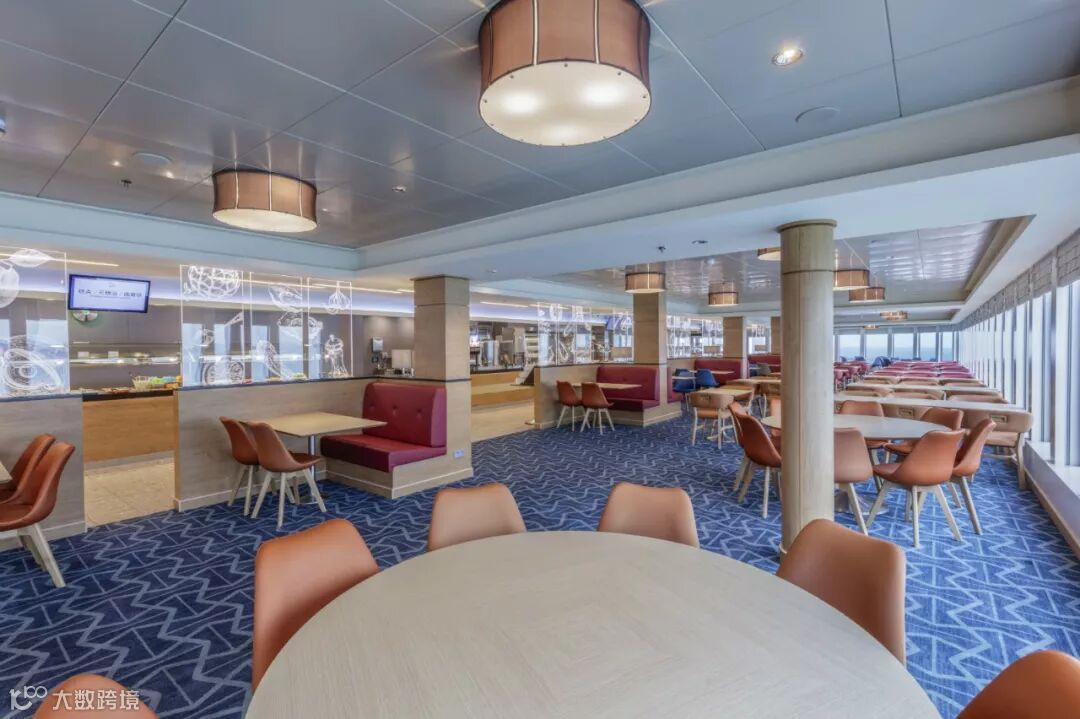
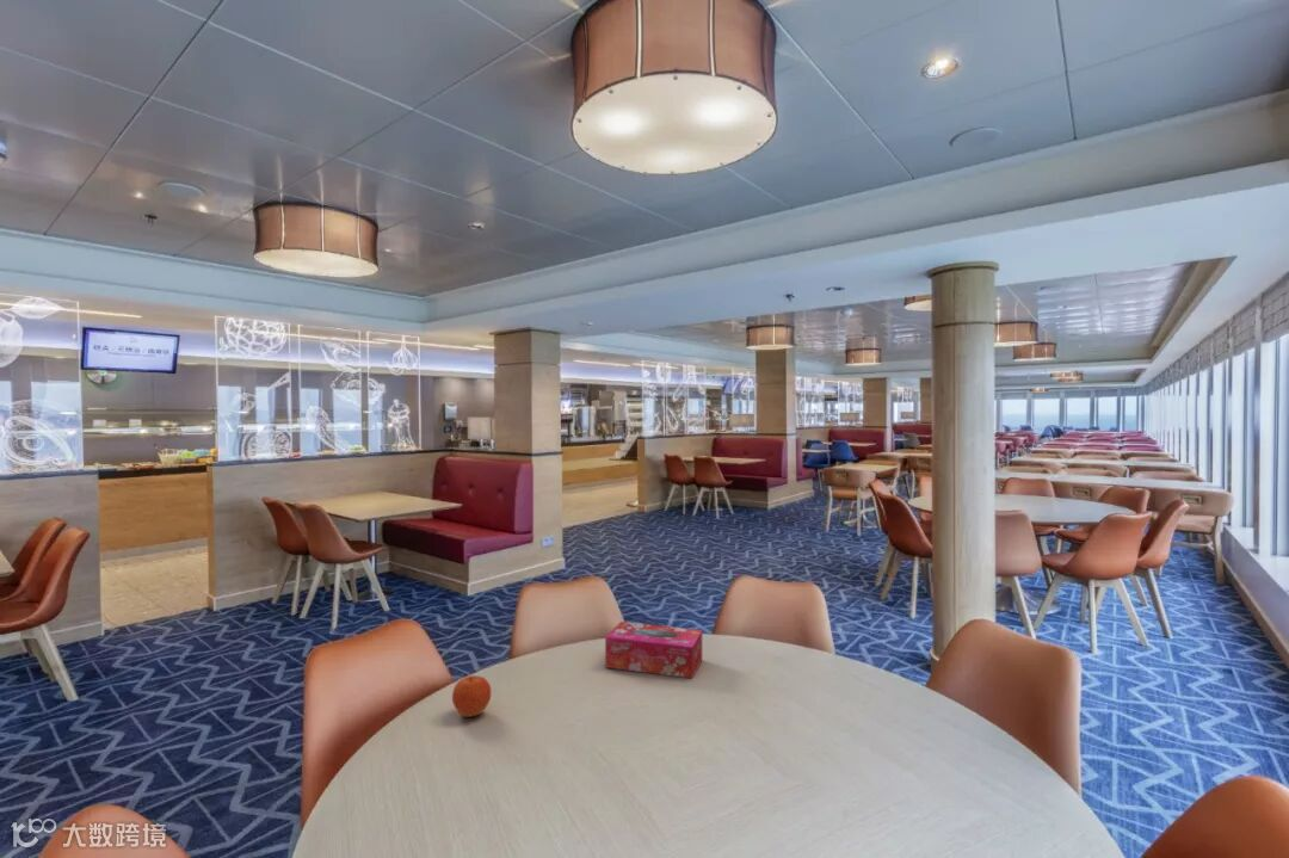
+ tissue box [604,621,703,680]
+ fruit [451,674,492,718]
